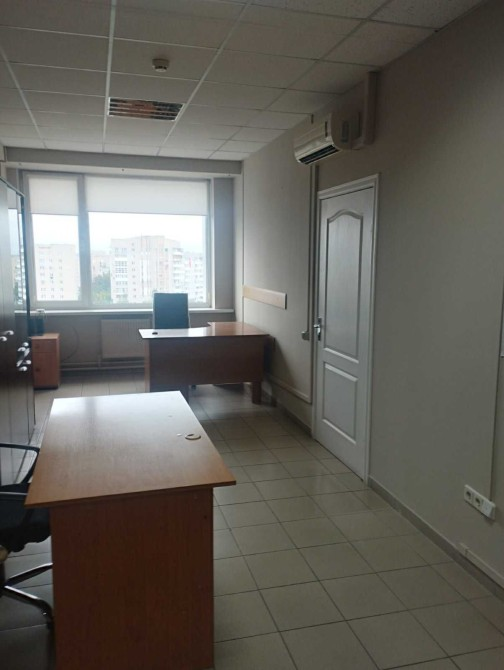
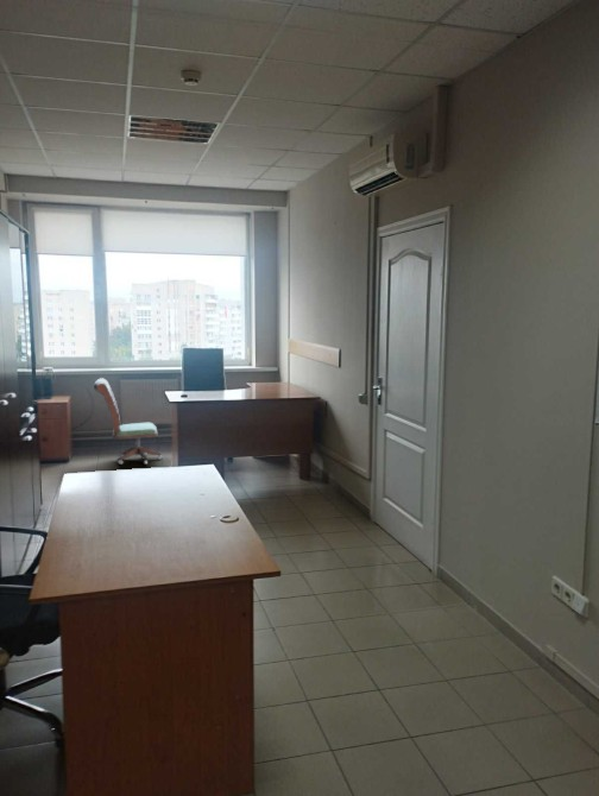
+ office chair [93,377,163,466]
